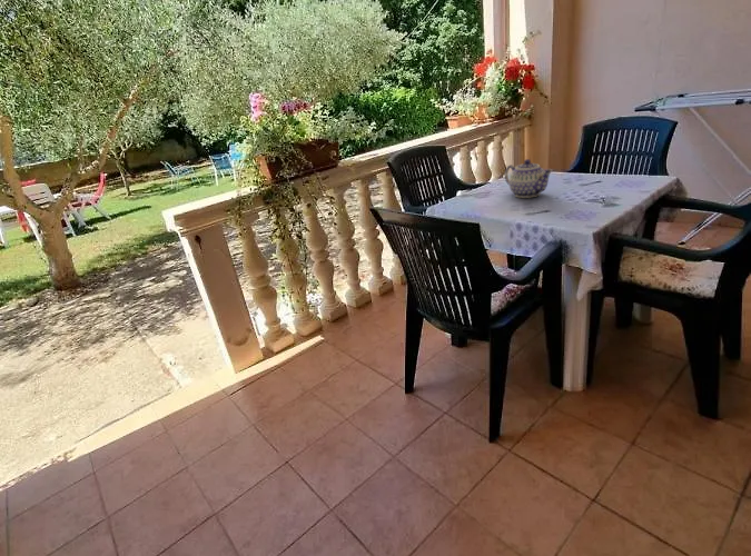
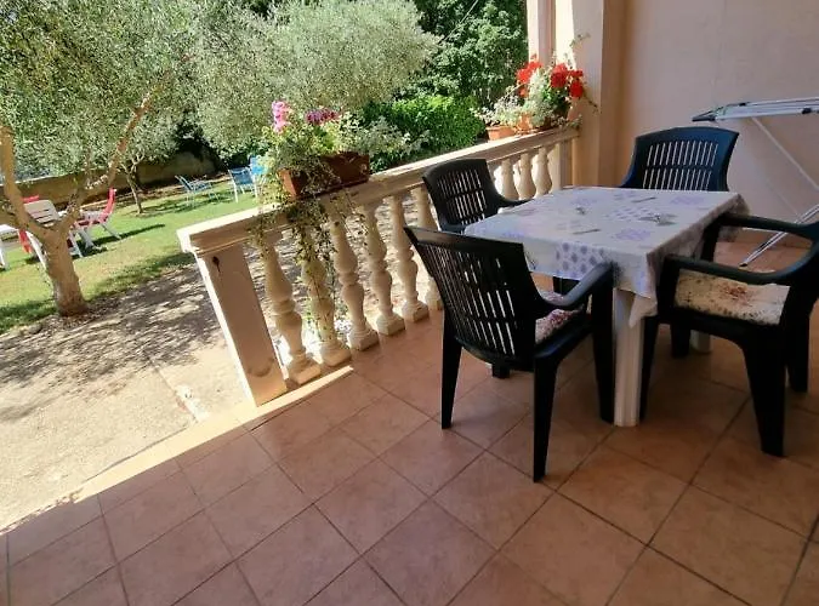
- teapot [504,158,554,199]
